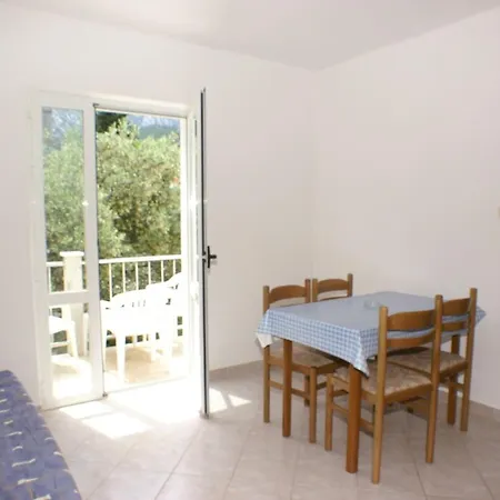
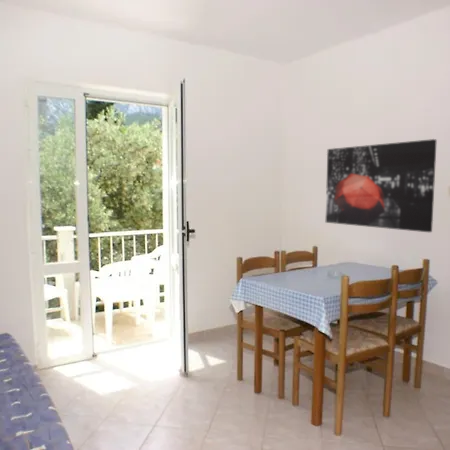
+ wall art [325,138,438,233]
